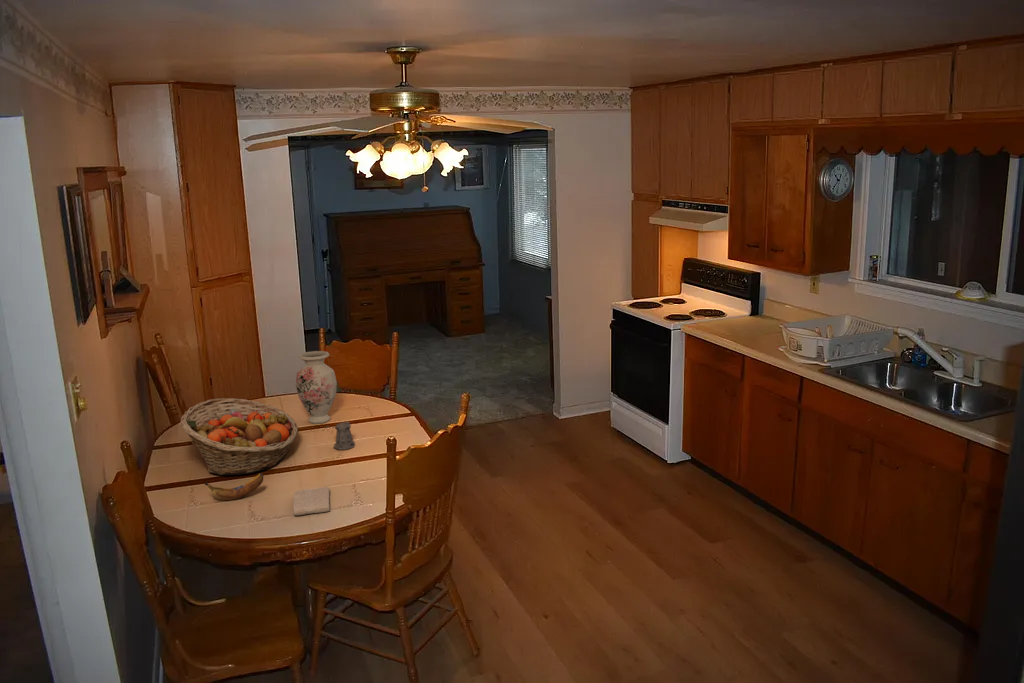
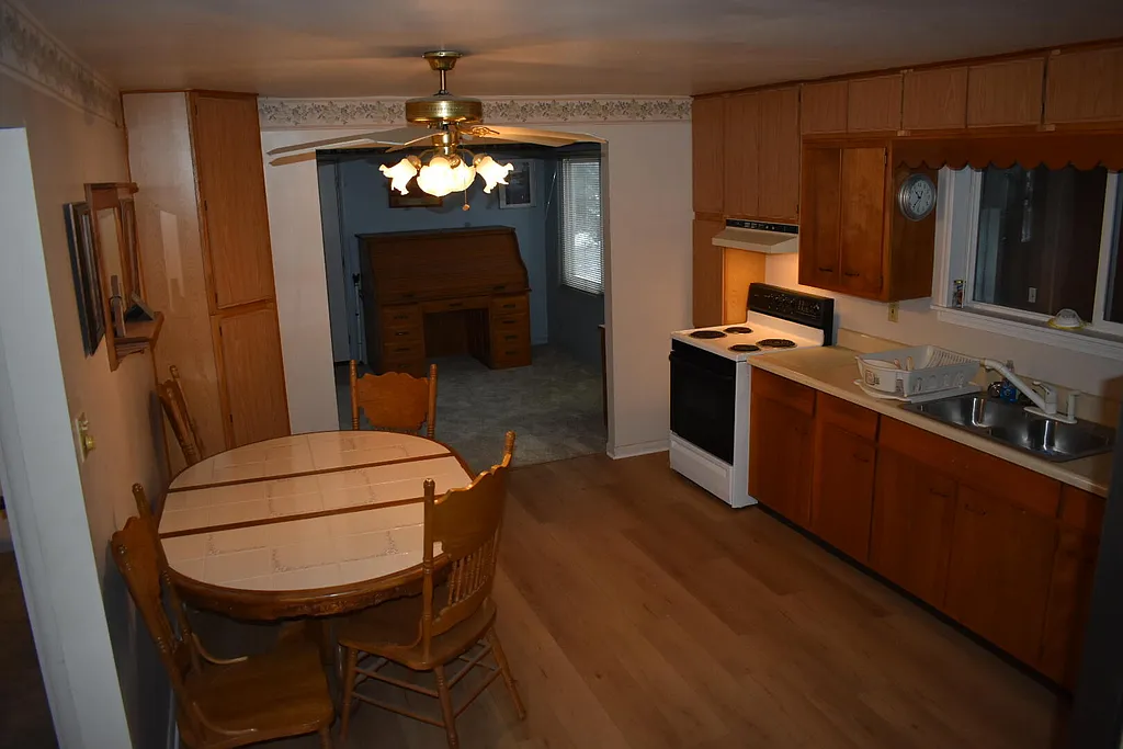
- fruit basket [179,397,299,476]
- banana [204,472,264,501]
- pepper shaker [324,421,356,451]
- washcloth [292,486,331,516]
- vase [295,350,338,425]
